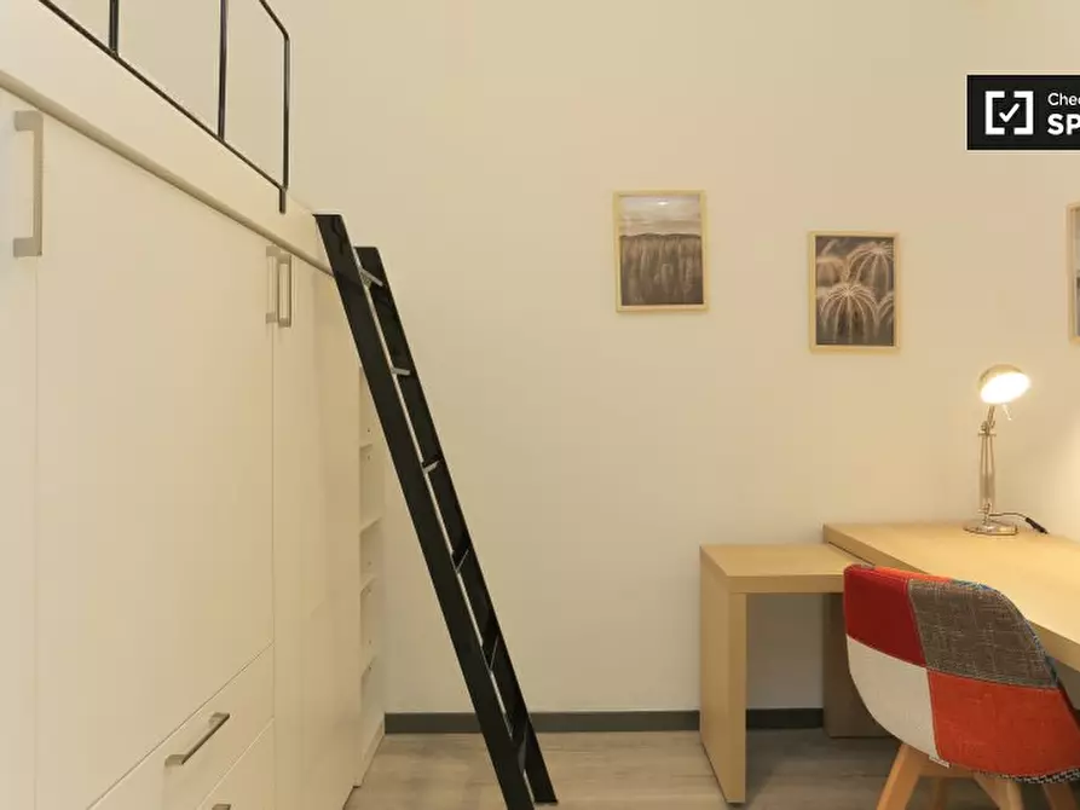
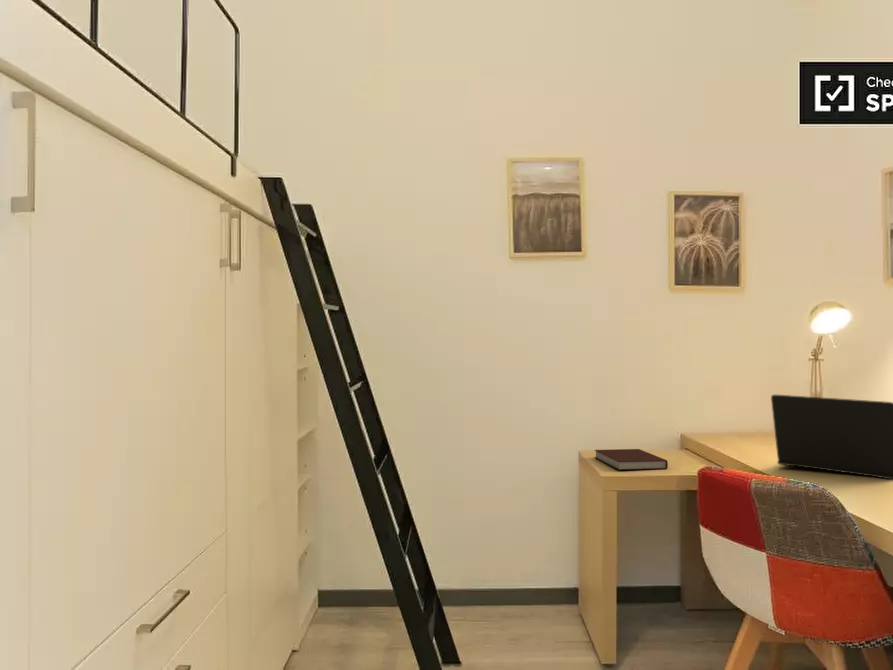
+ laptop [770,394,893,481]
+ notebook [593,448,669,471]
